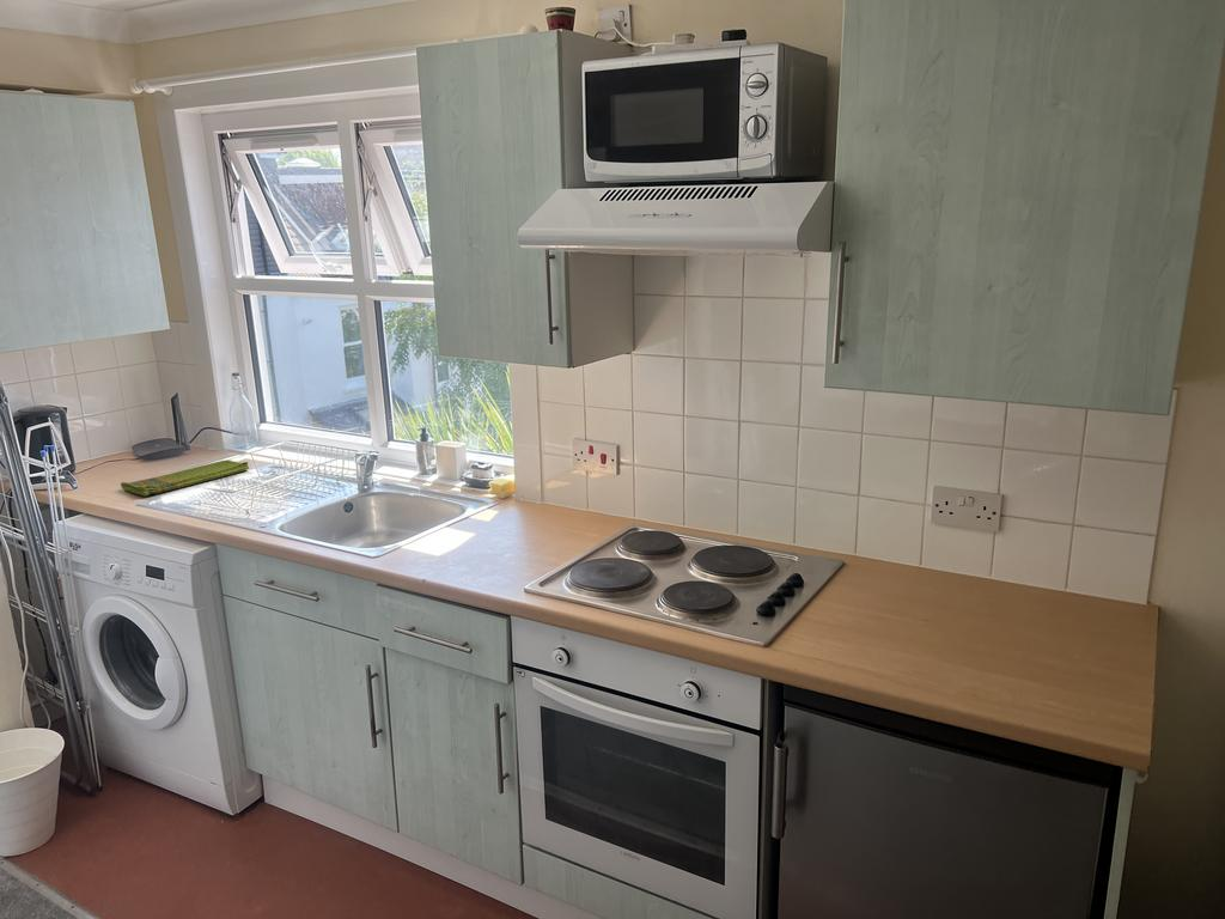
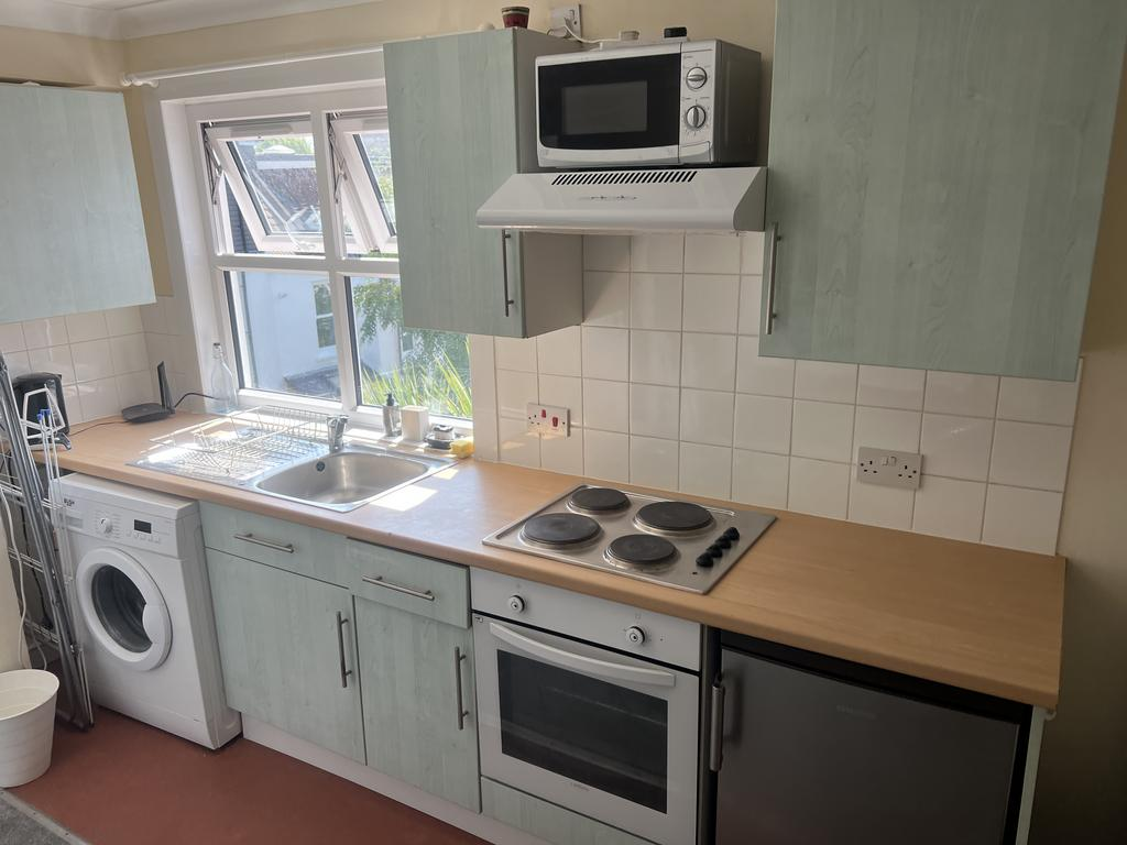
- dish towel [120,460,250,497]
